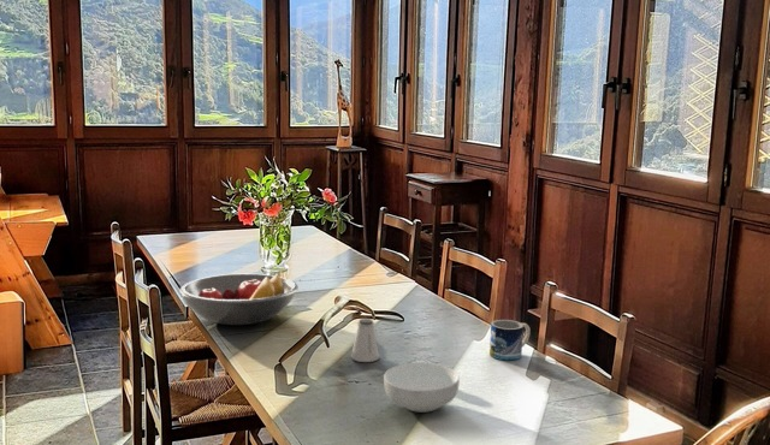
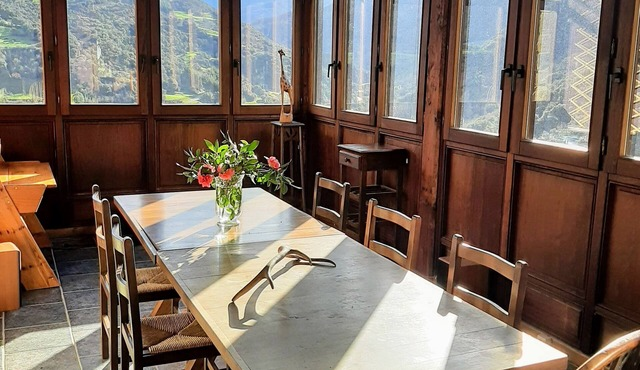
- saltshaker [350,318,380,363]
- fruit bowl [178,272,300,326]
- mug [488,319,532,362]
- cereal bowl [383,362,461,414]
